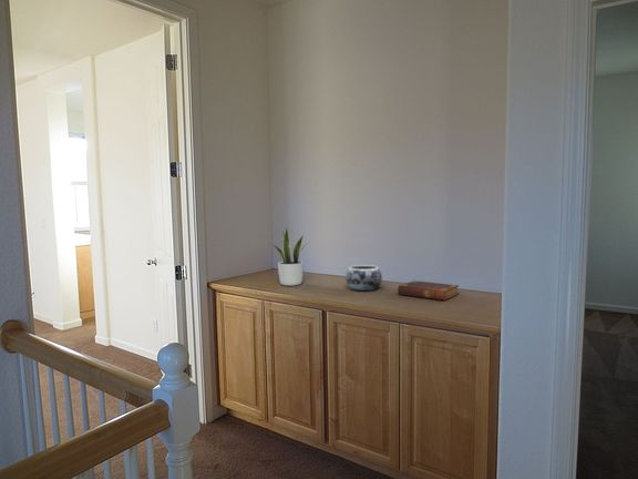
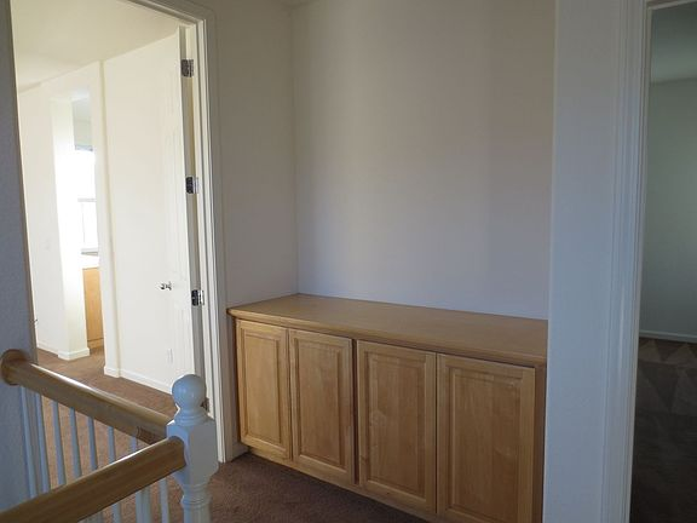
- book [397,279,460,302]
- potted plant [272,227,310,287]
- decorative bowl [344,264,383,292]
